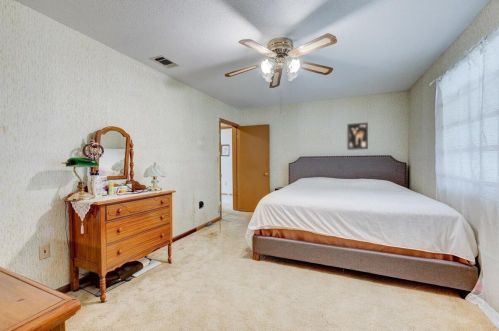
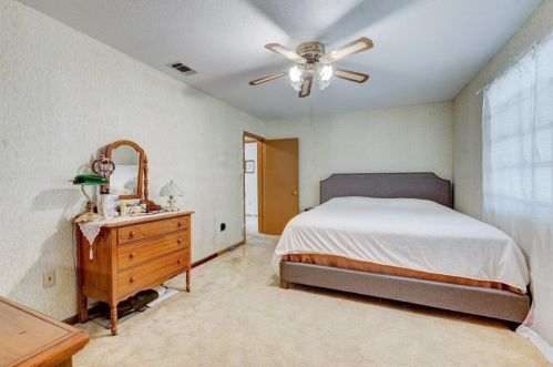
- wall art [346,122,369,151]
